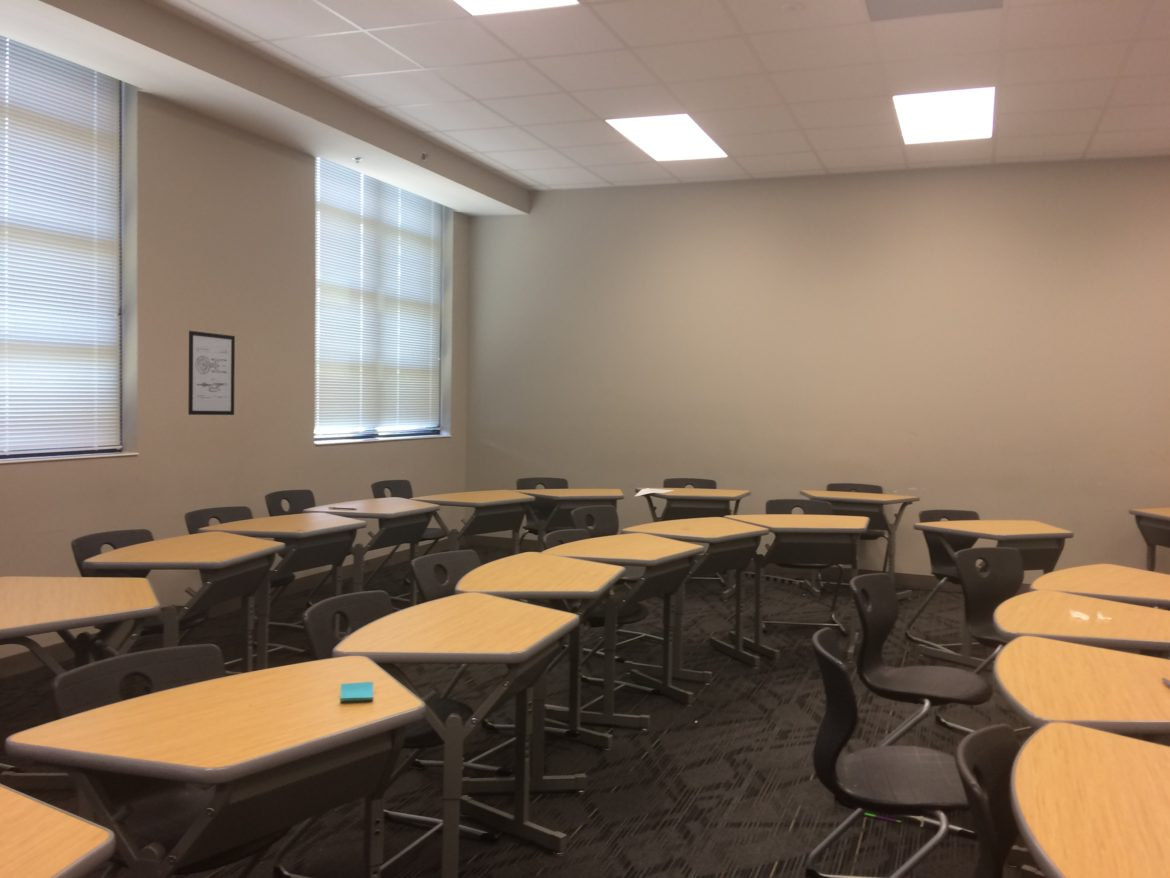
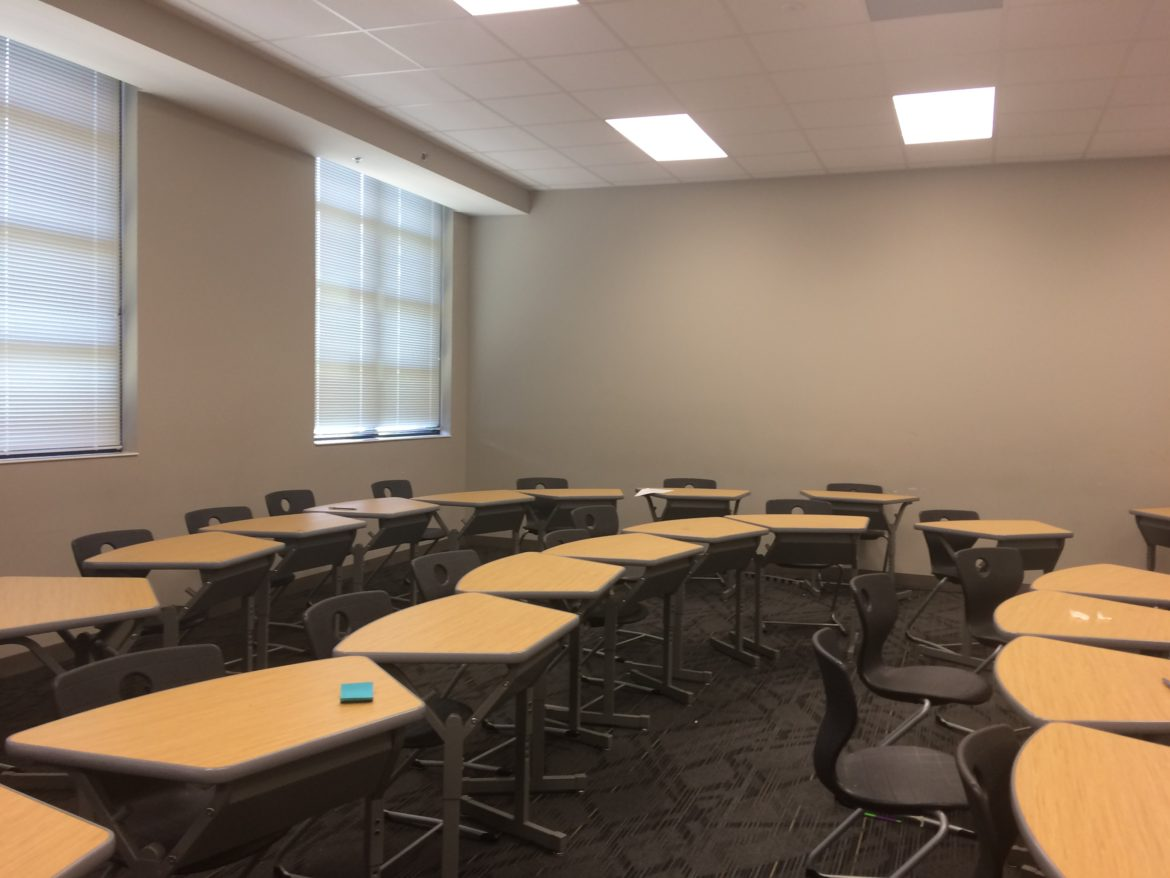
- wall art [187,330,236,416]
